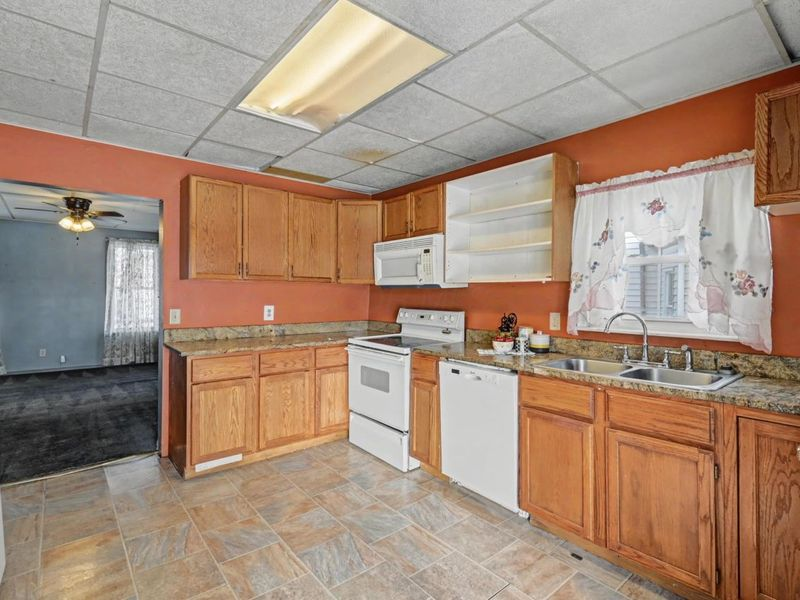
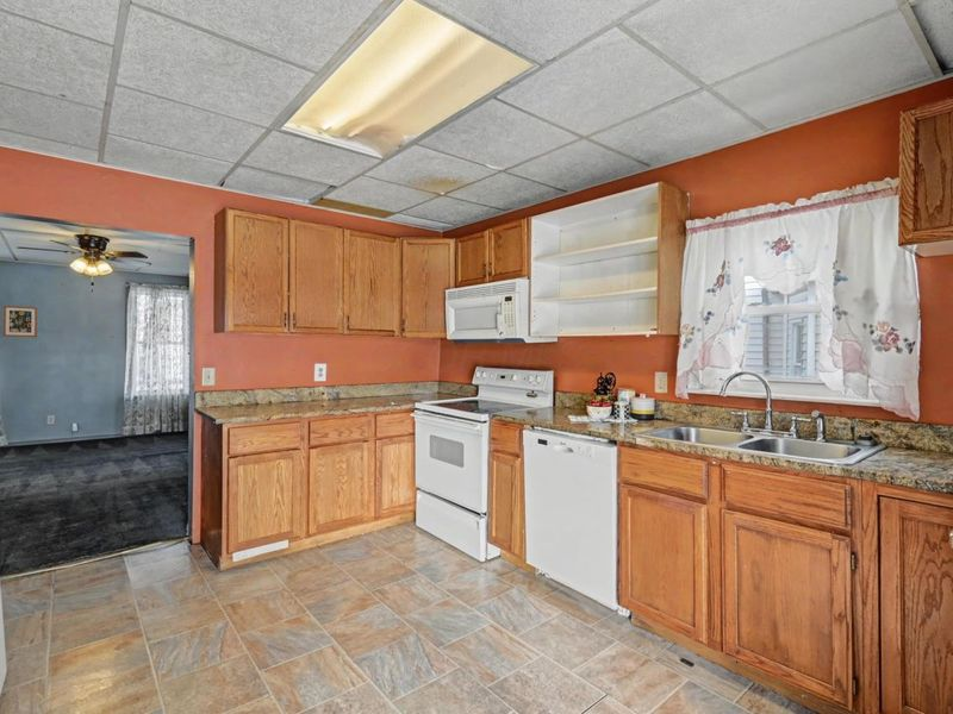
+ wall art [2,305,38,338]
